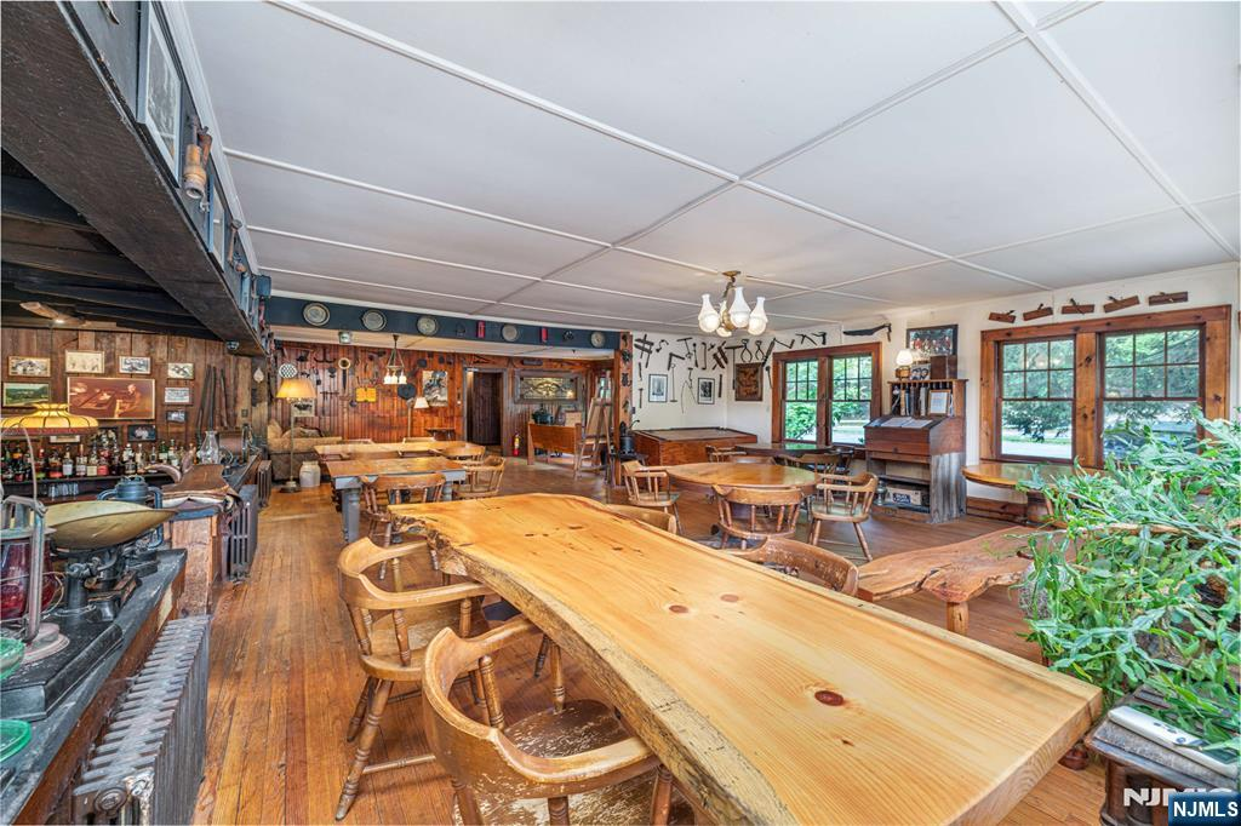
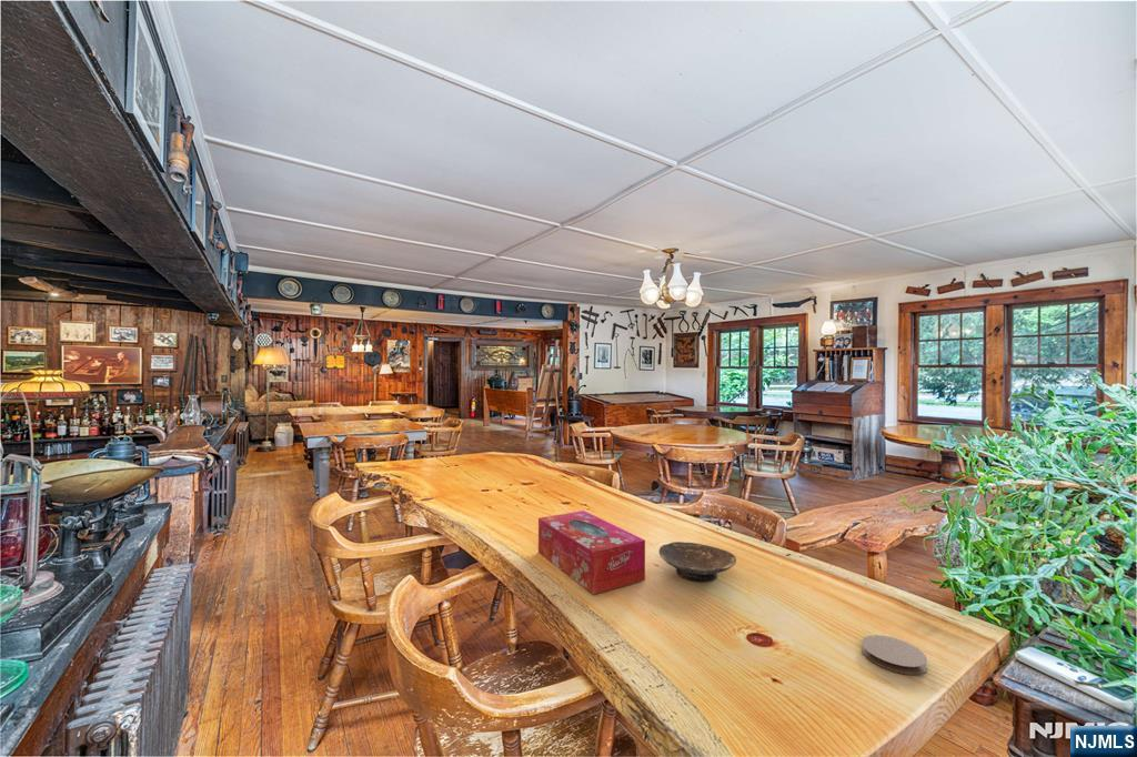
+ bowl [658,541,737,583]
+ coaster [861,634,928,676]
+ tissue box [537,509,646,595]
